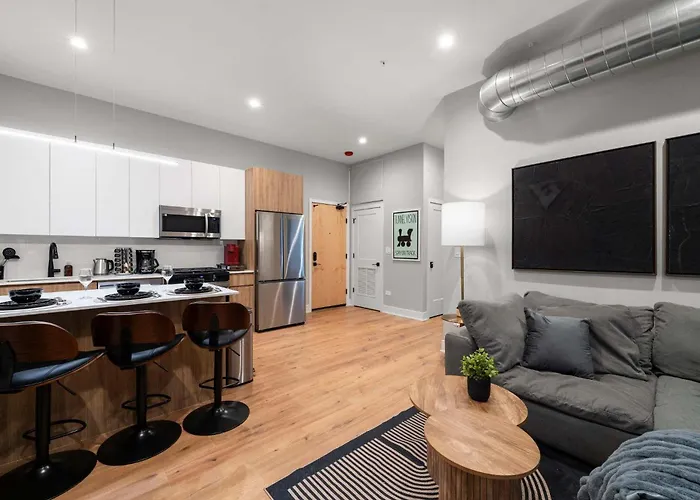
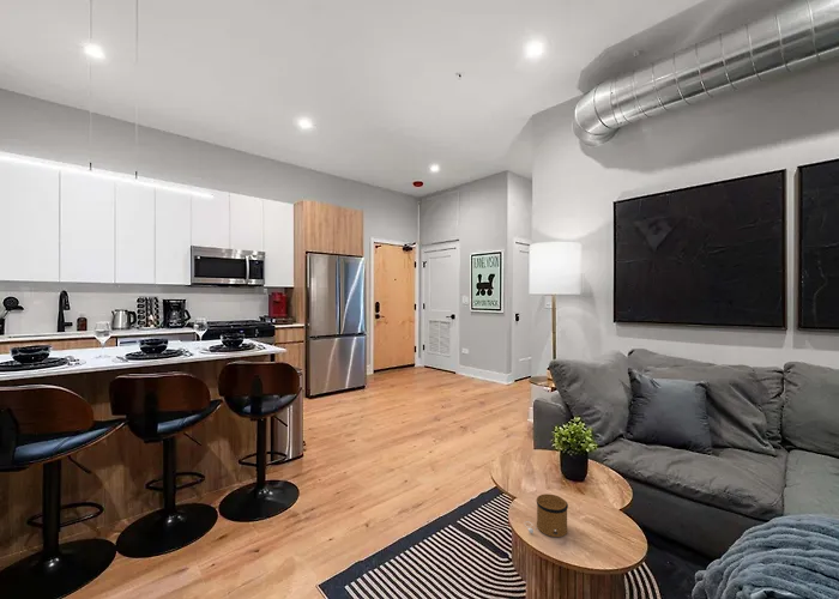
+ speaker [524,492,569,538]
